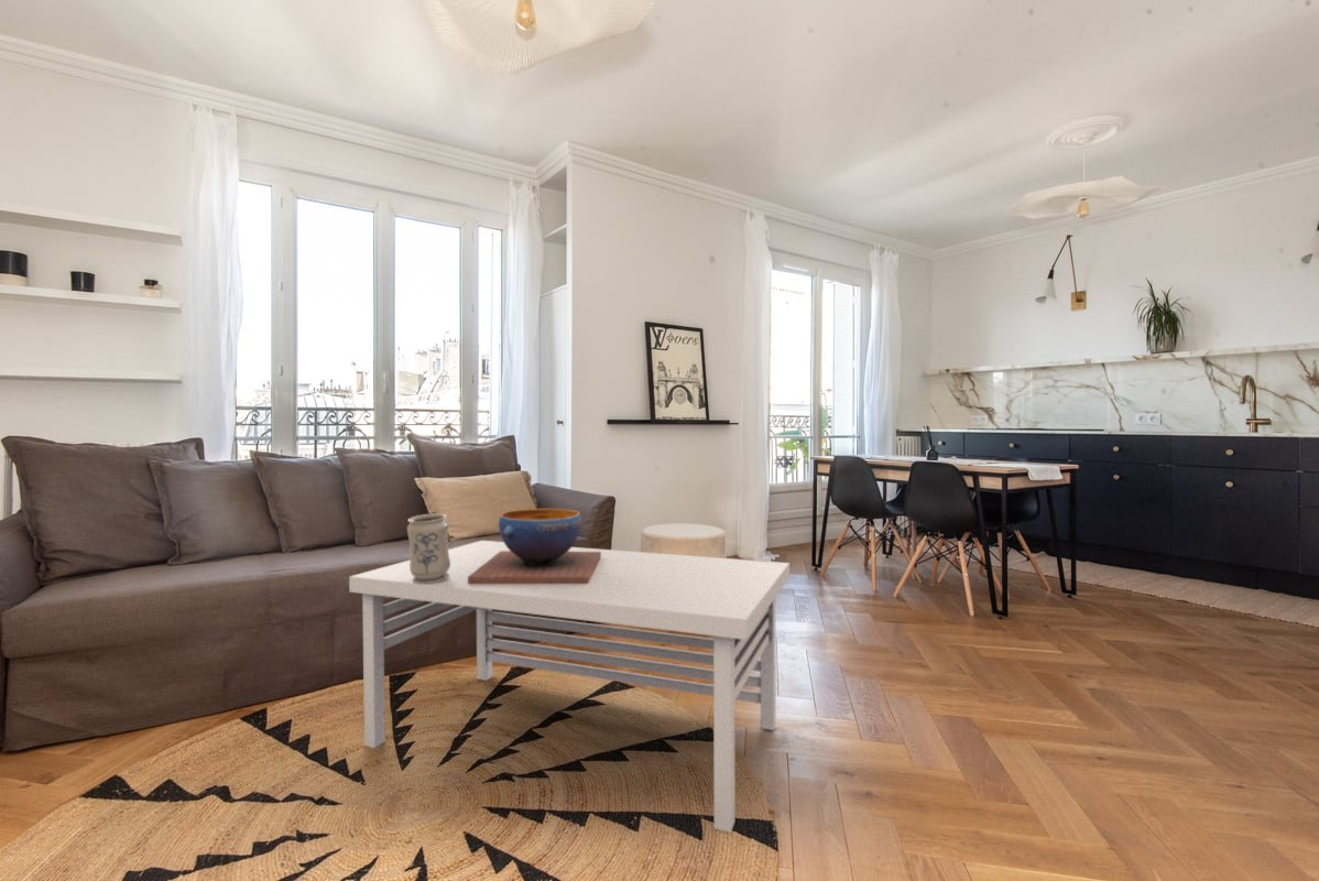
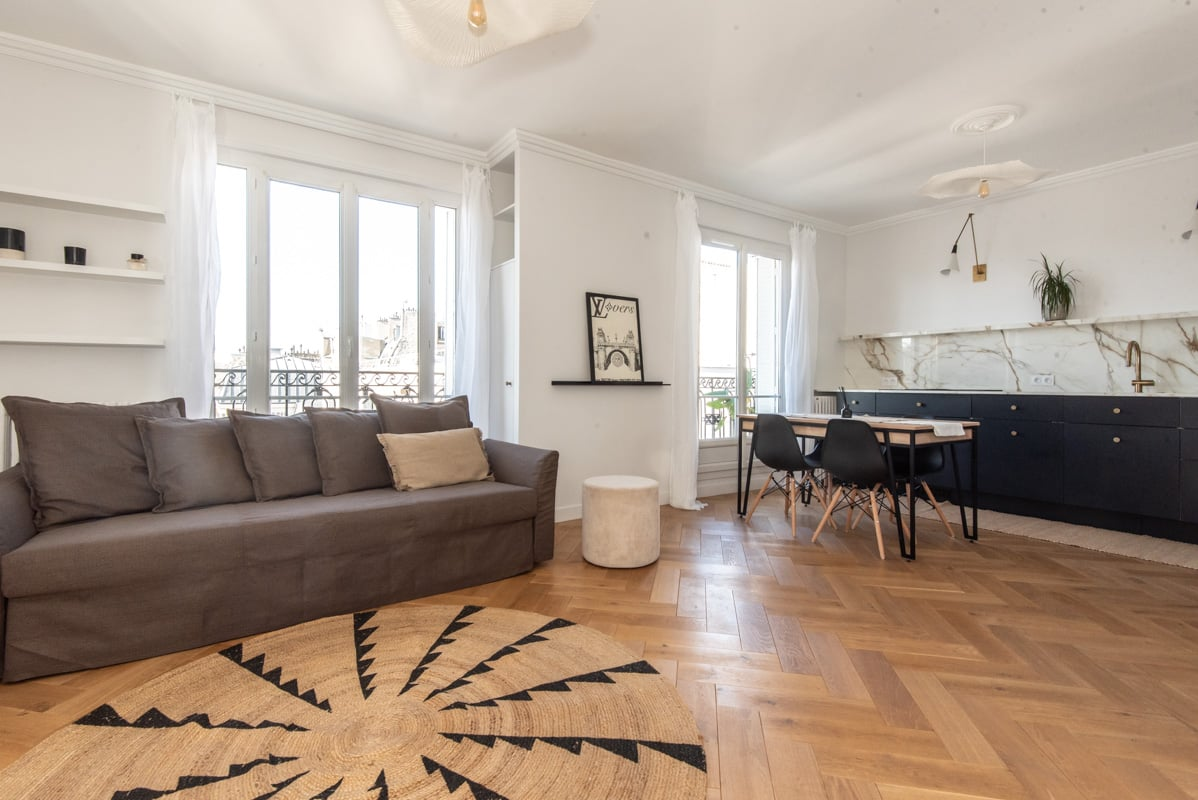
- coffee table [348,540,791,834]
- vase [406,513,450,584]
- decorative bowl [468,508,601,584]
